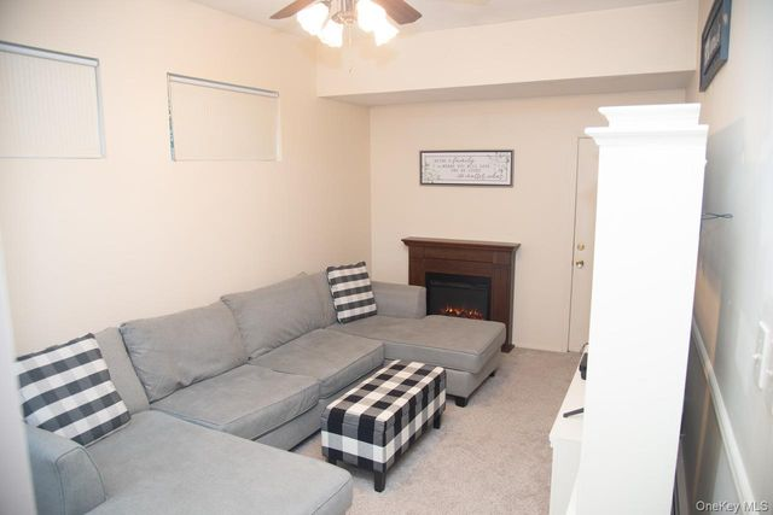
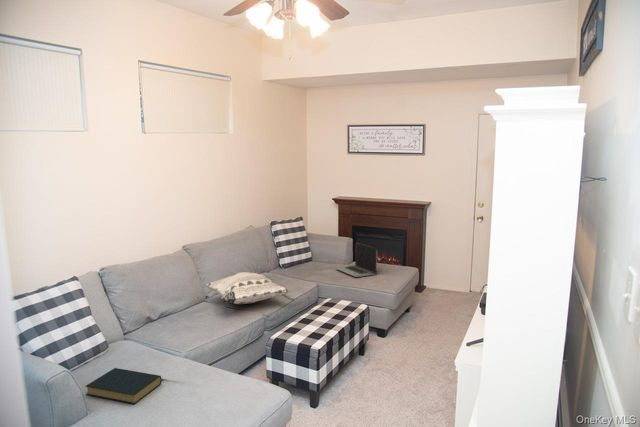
+ hardback book [84,367,162,405]
+ decorative pillow [205,271,290,305]
+ laptop computer [334,241,378,278]
